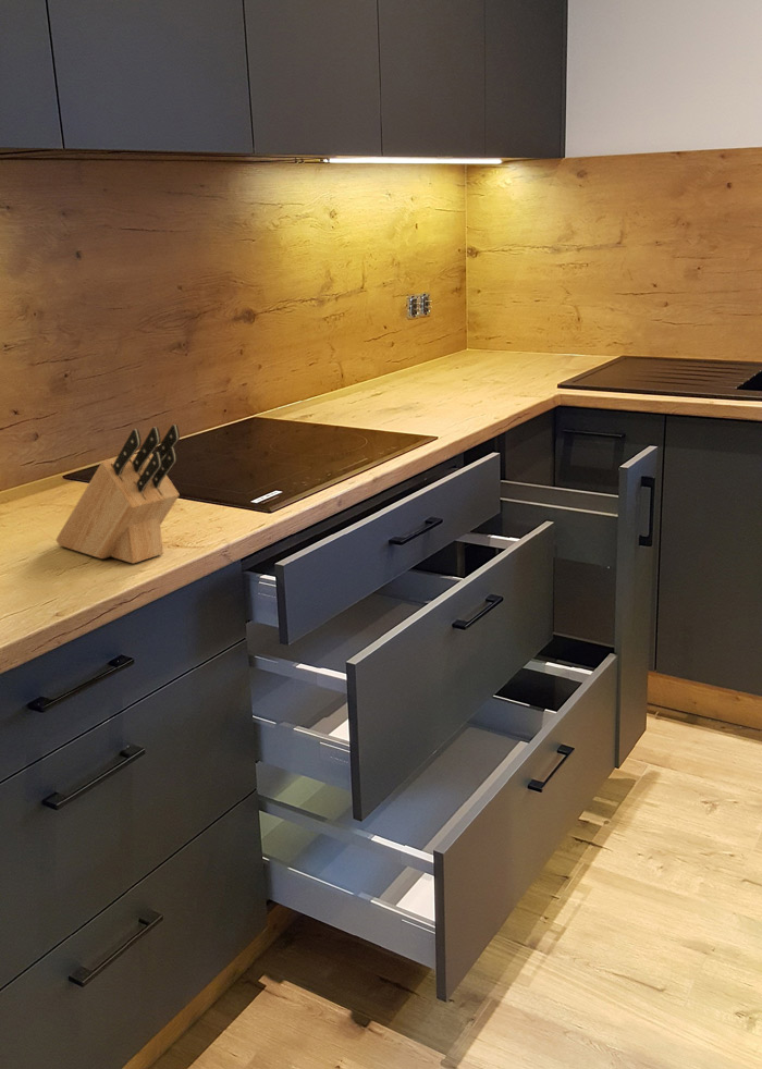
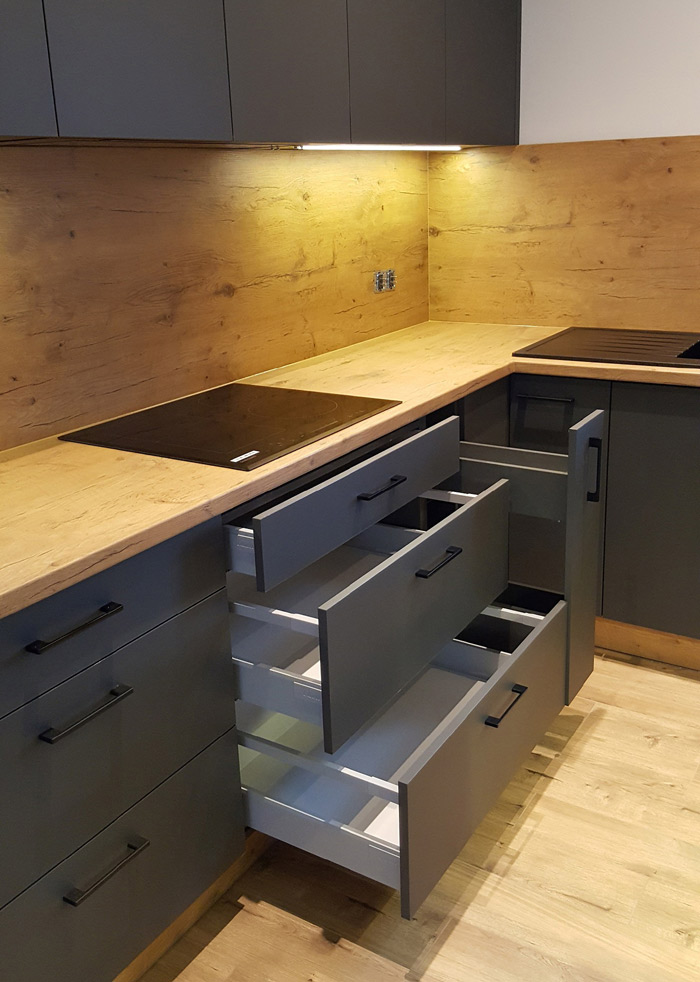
- knife block [54,423,181,565]
